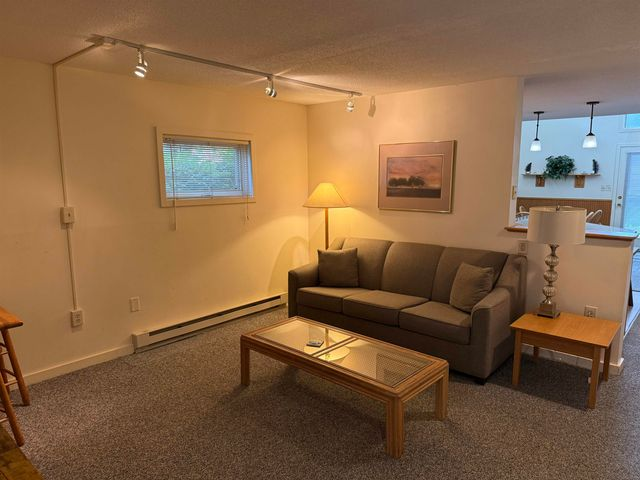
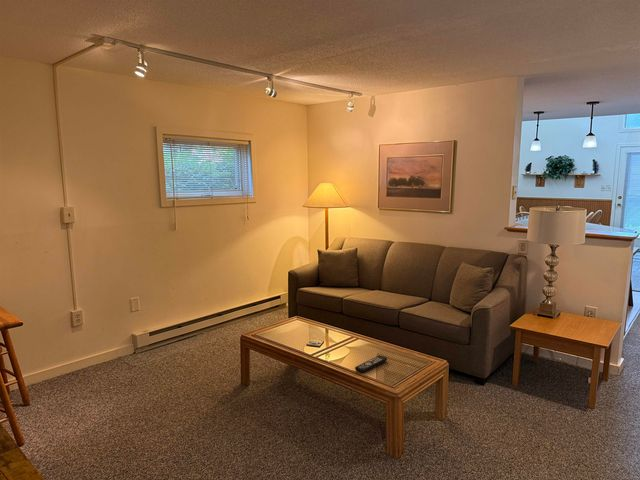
+ remote control [354,355,388,373]
